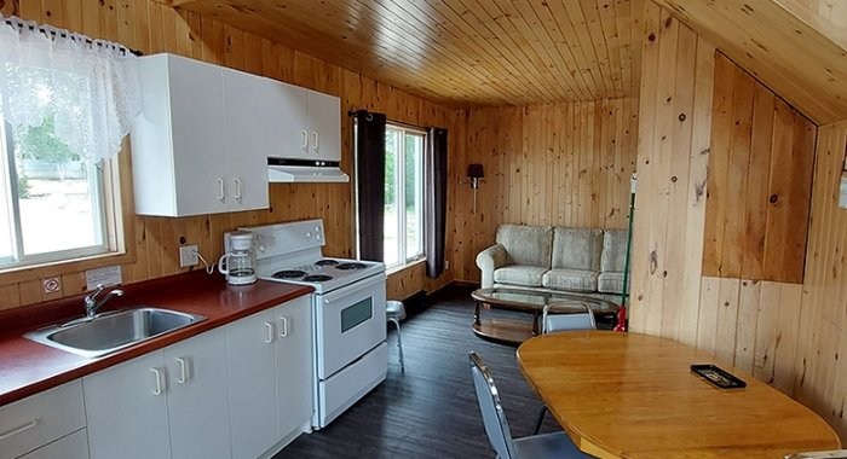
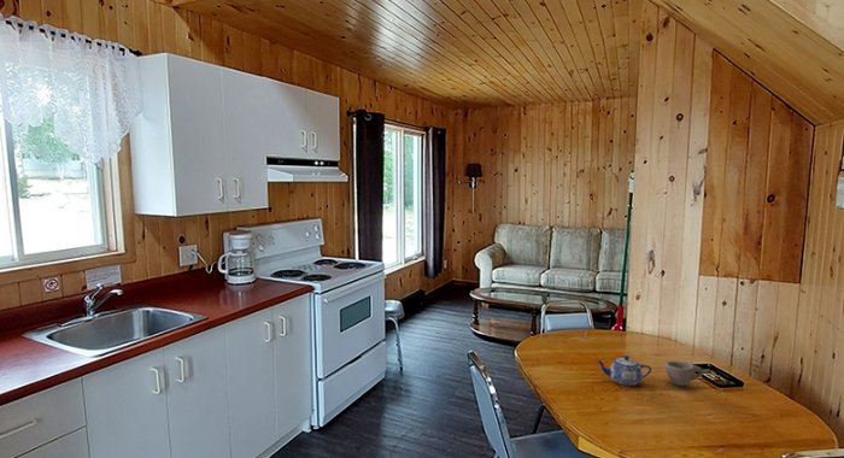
+ teapot [596,354,652,387]
+ cup [664,360,704,387]
